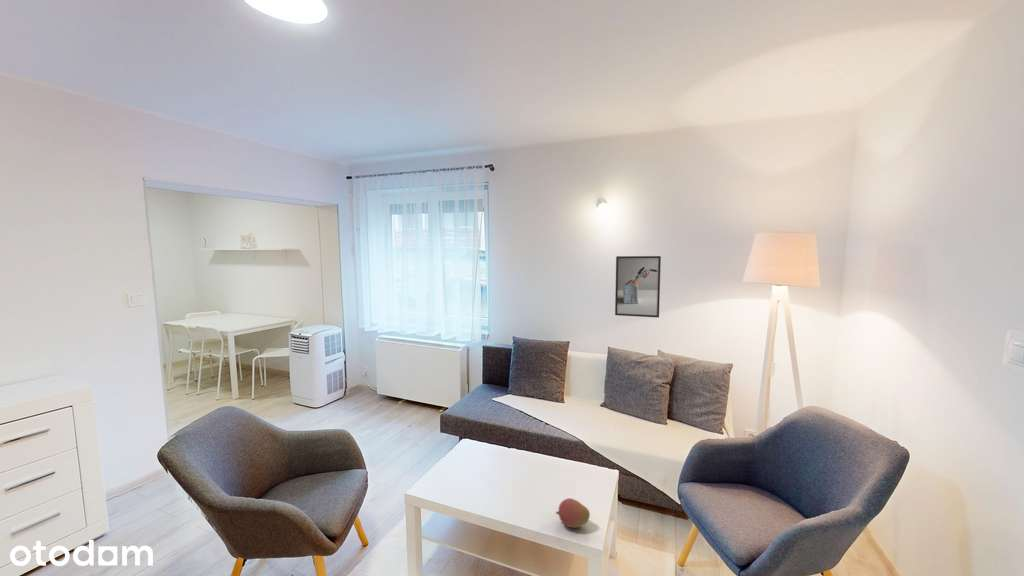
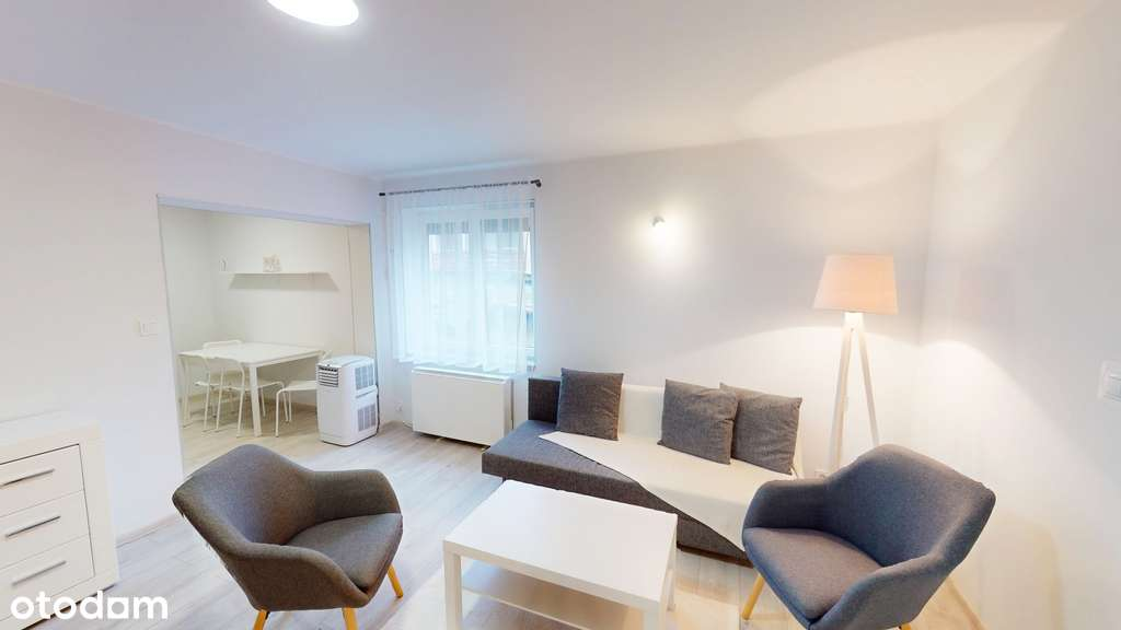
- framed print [614,255,662,318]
- fruit [555,497,591,529]
